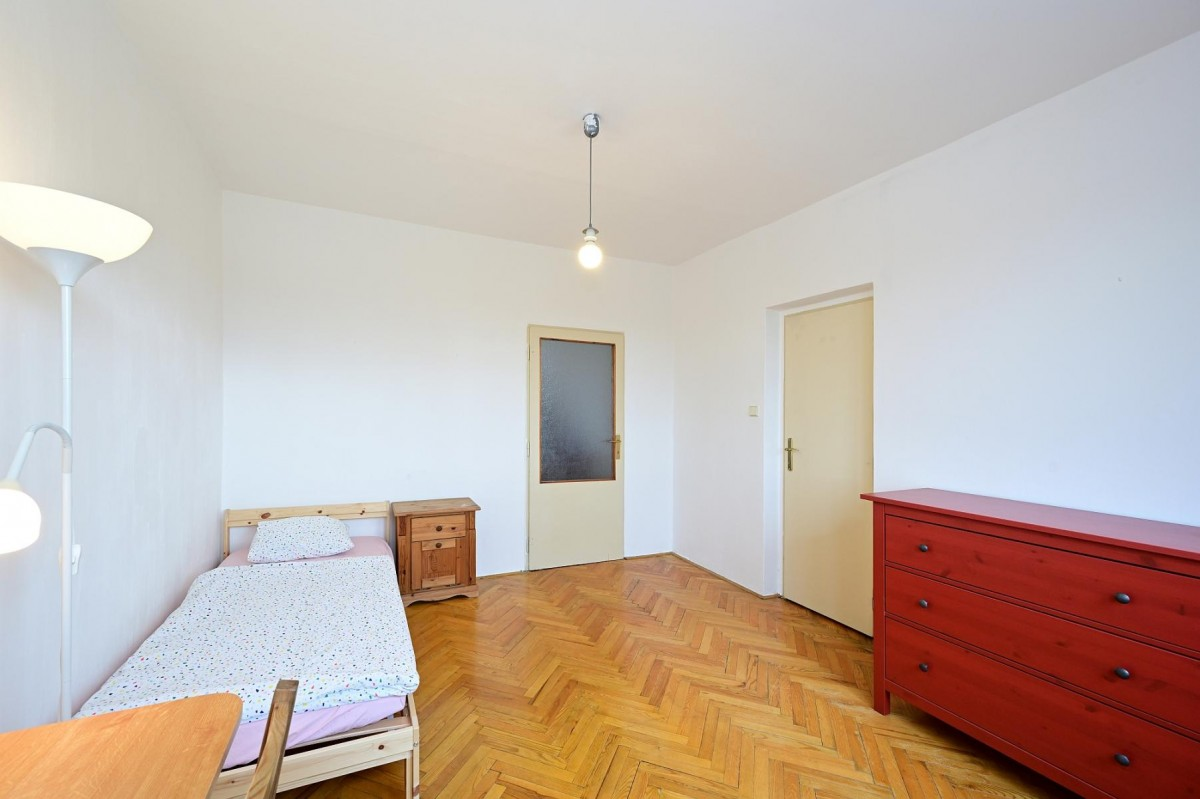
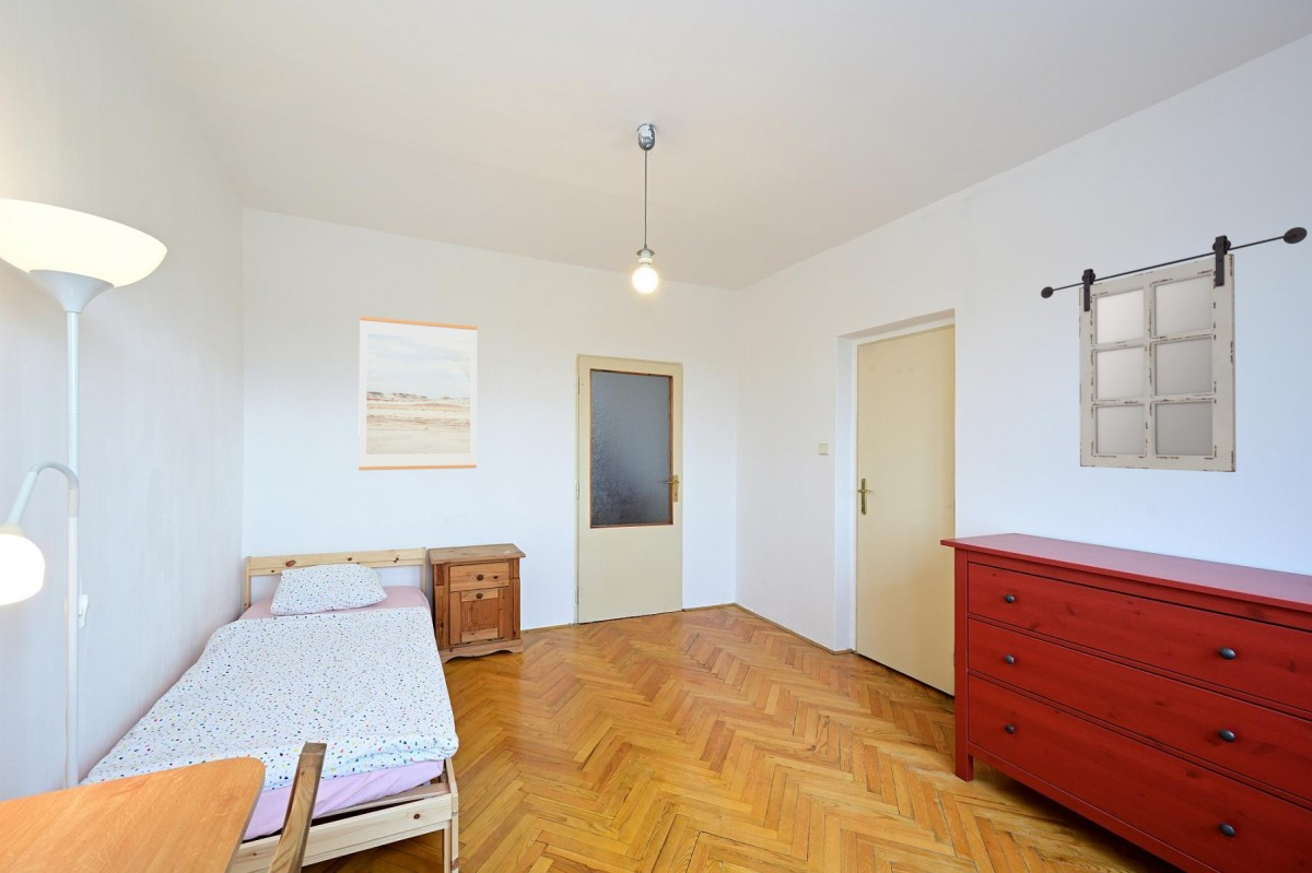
+ wall art [358,315,478,472]
+ home mirror [1040,226,1309,473]
